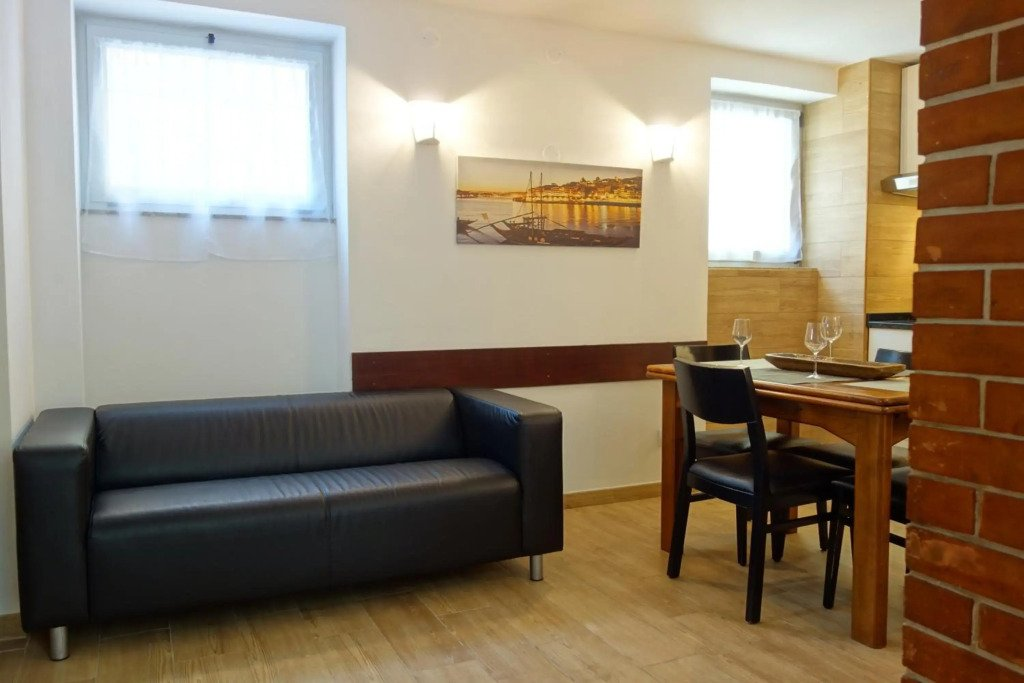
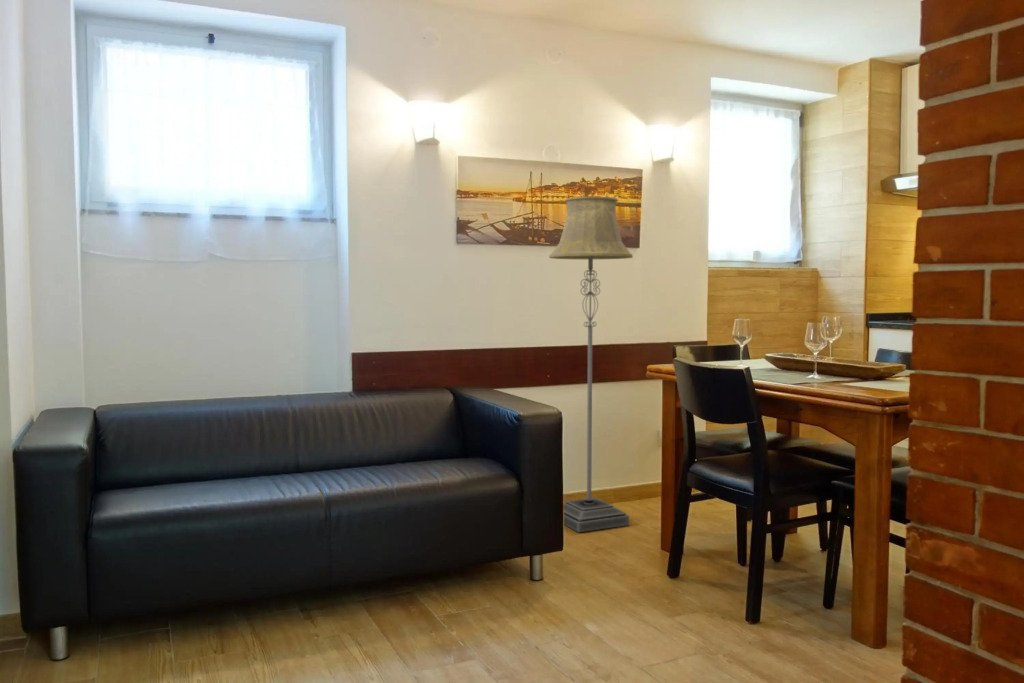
+ floor lamp [548,195,634,533]
